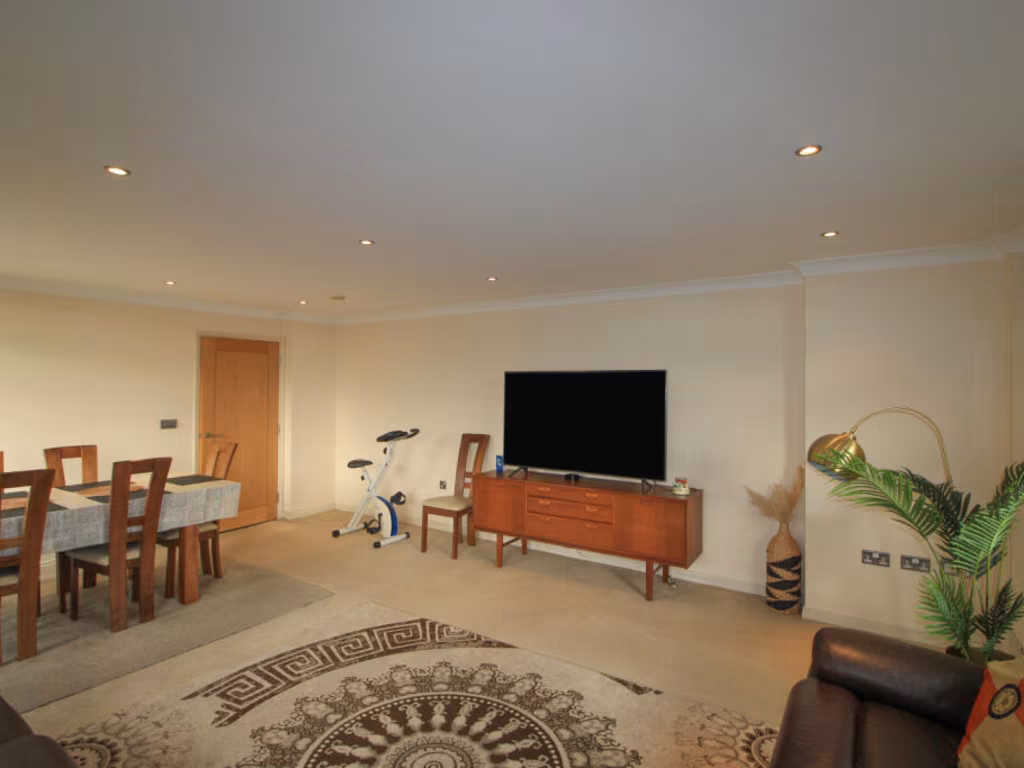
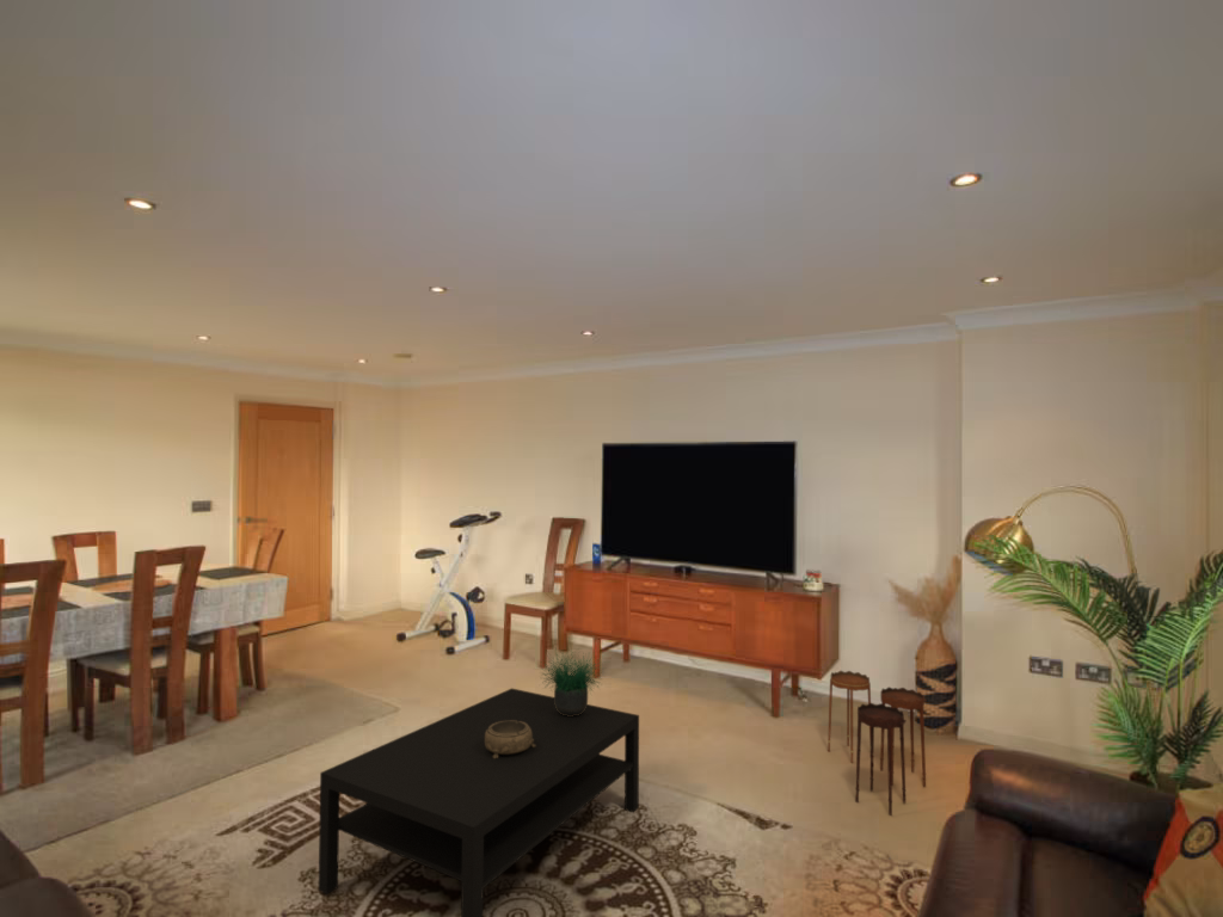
+ potted plant [534,638,609,716]
+ coffee table [318,687,640,917]
+ decorative bowl [485,720,535,758]
+ side table [826,670,928,817]
